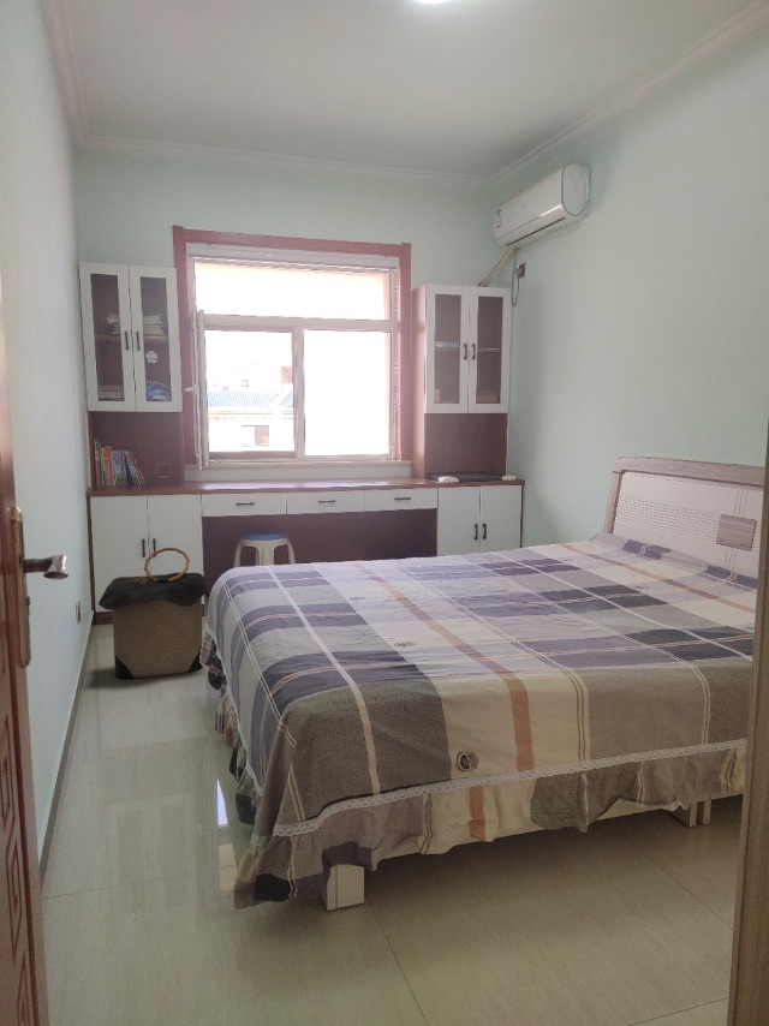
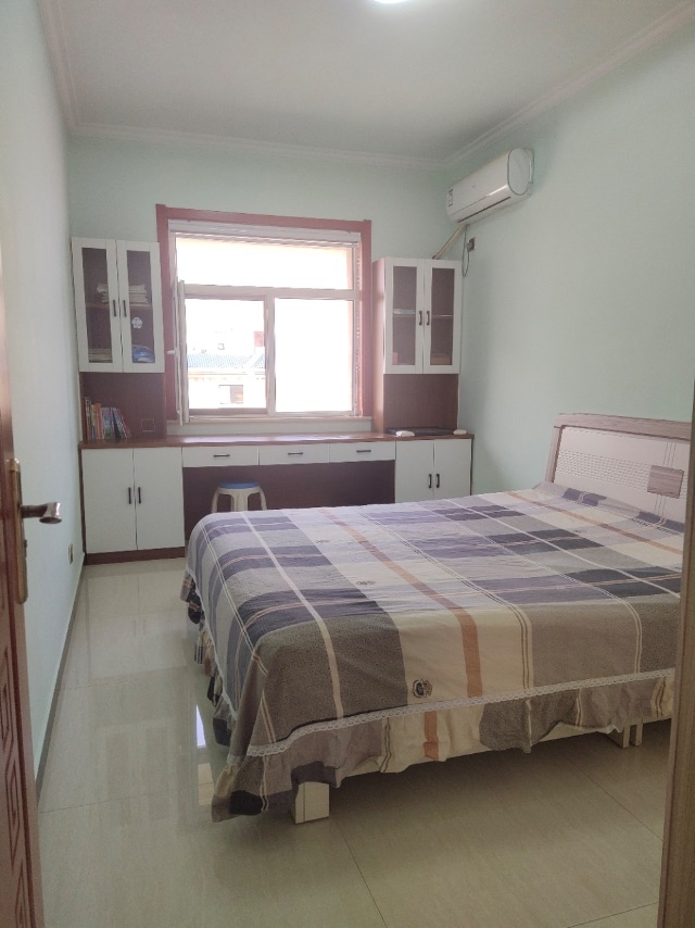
- laundry hamper [97,547,211,680]
